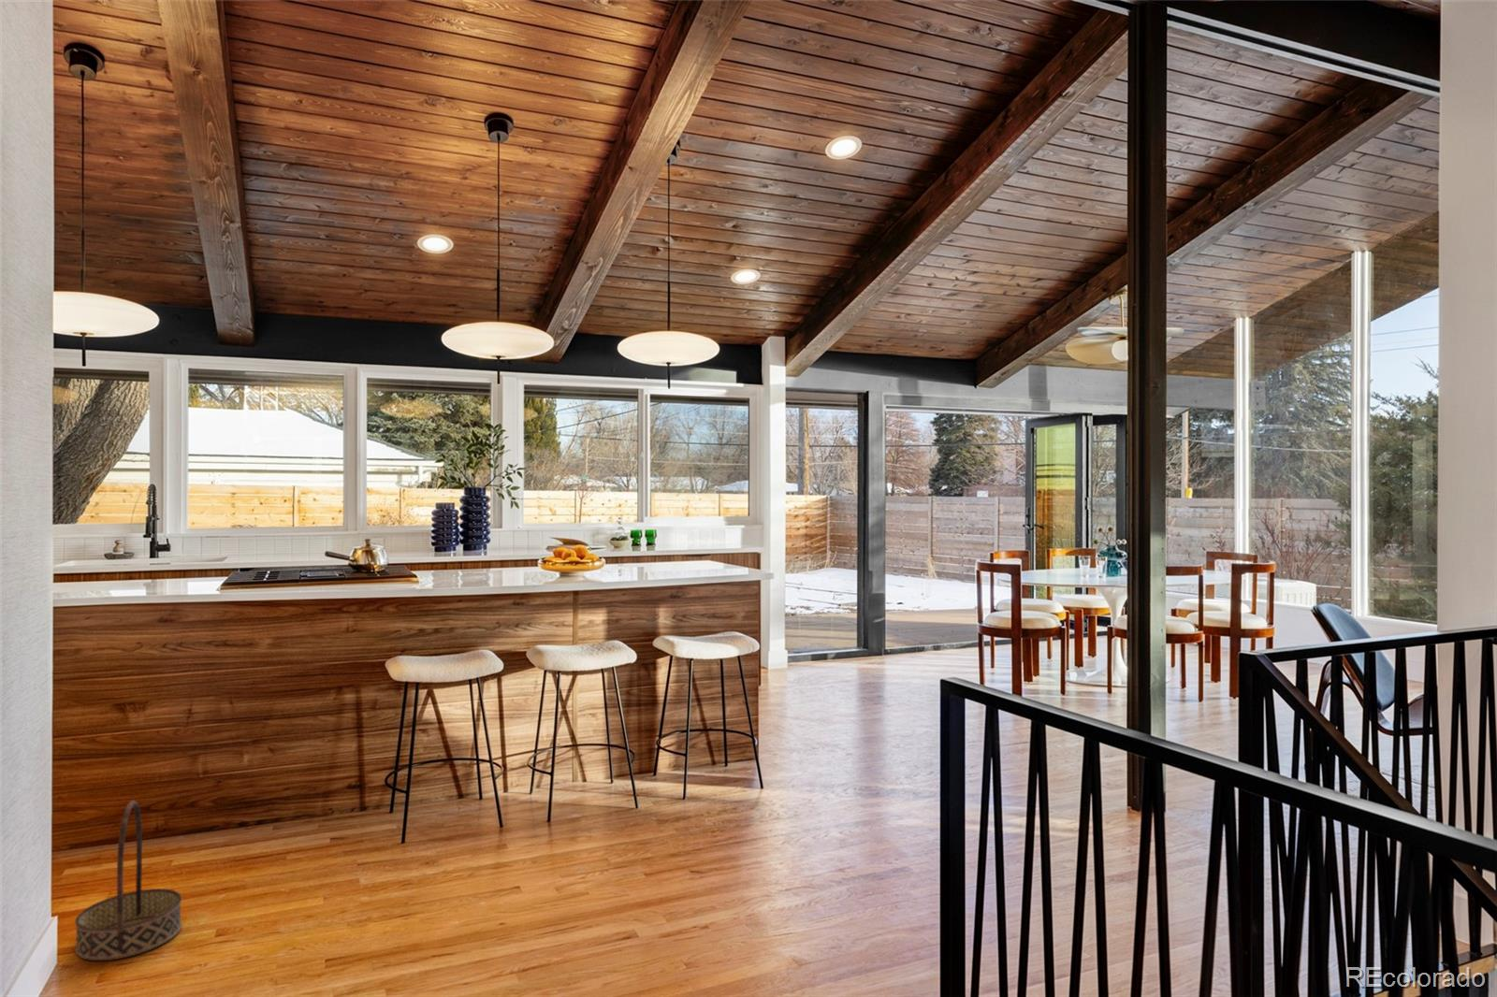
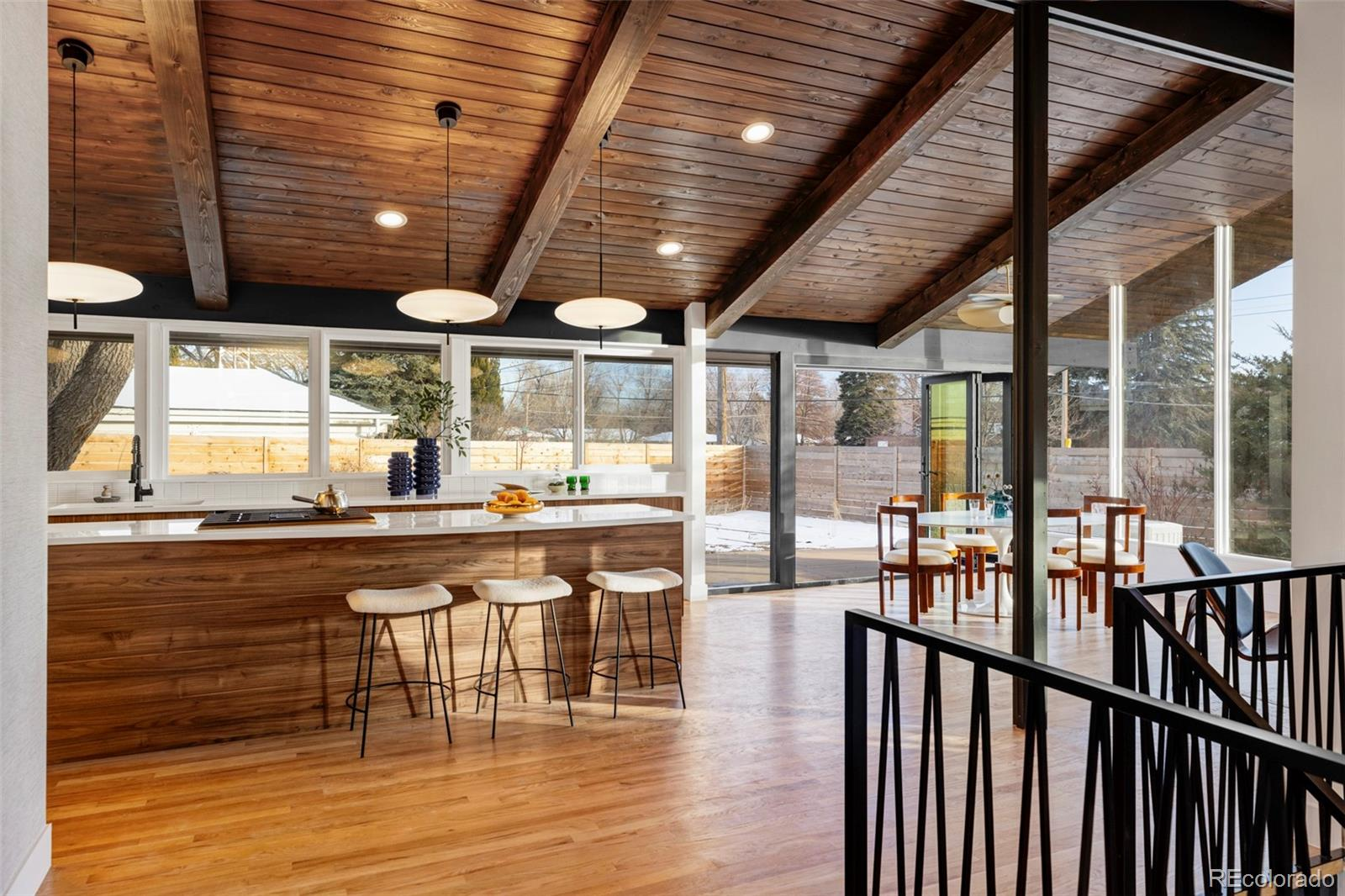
- basket [73,800,183,961]
